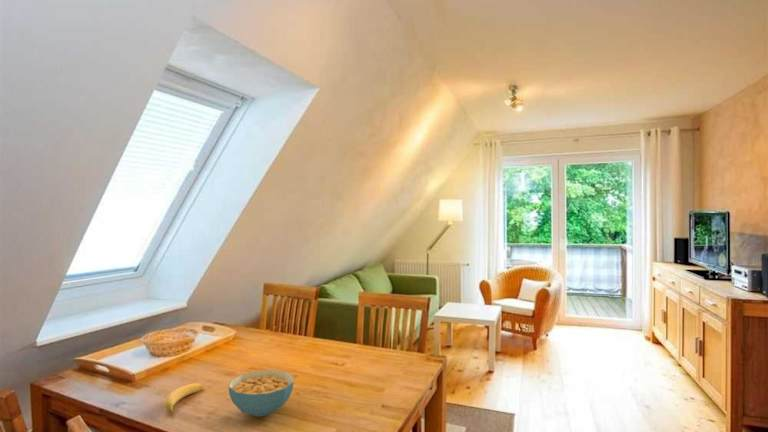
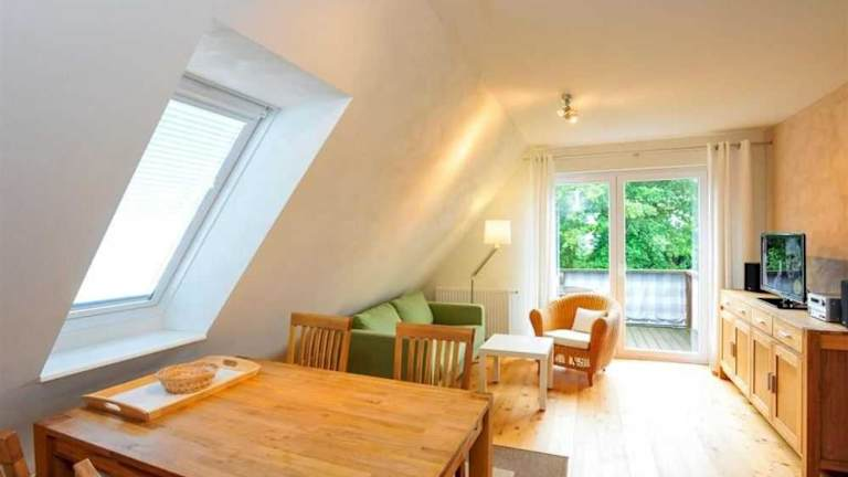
- cereal bowl [228,369,295,418]
- banana [163,382,205,416]
